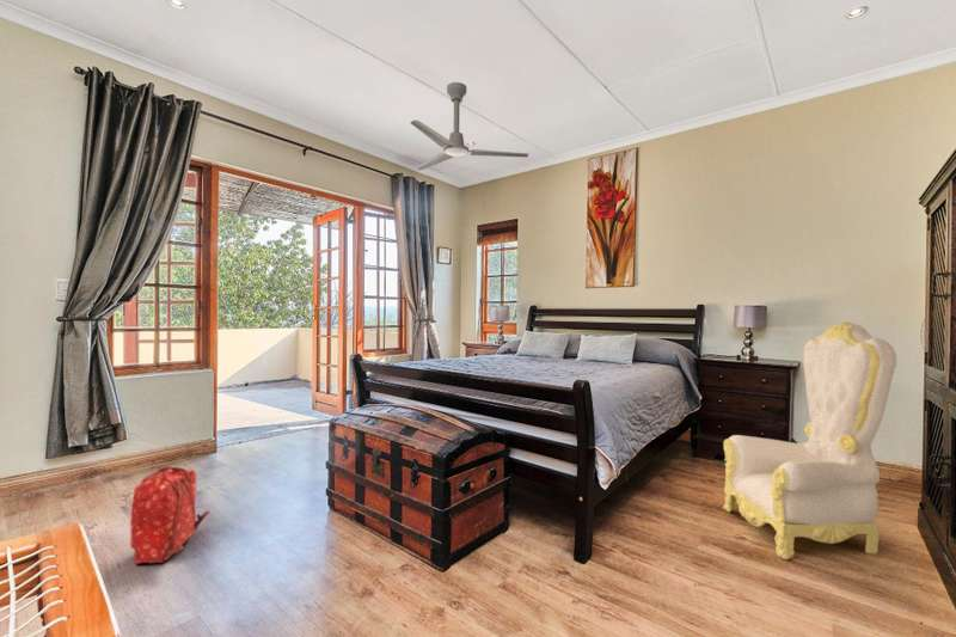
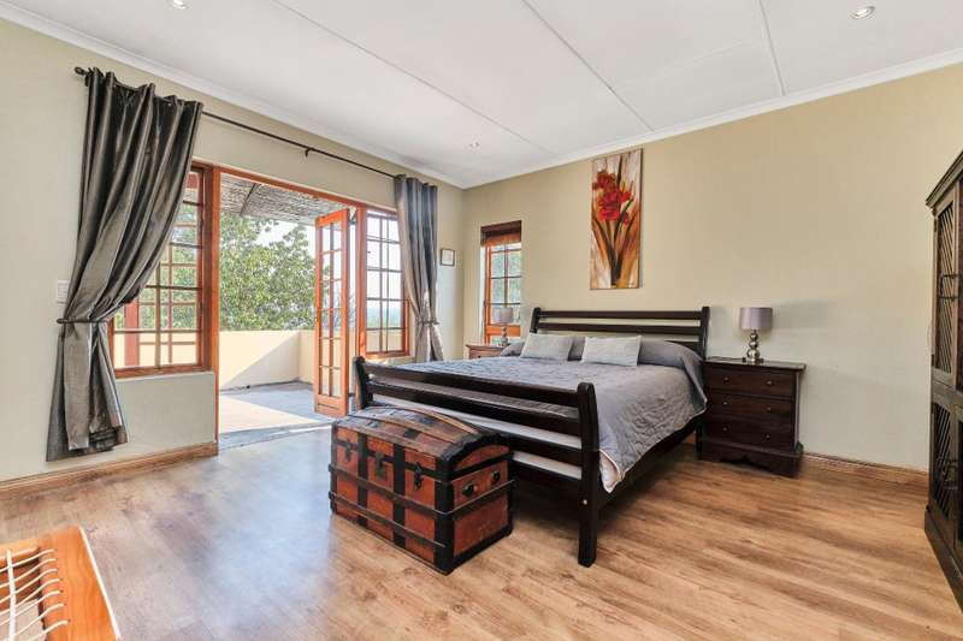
- armchair [722,321,897,561]
- ceiling fan [409,81,529,172]
- backpack [129,465,212,565]
